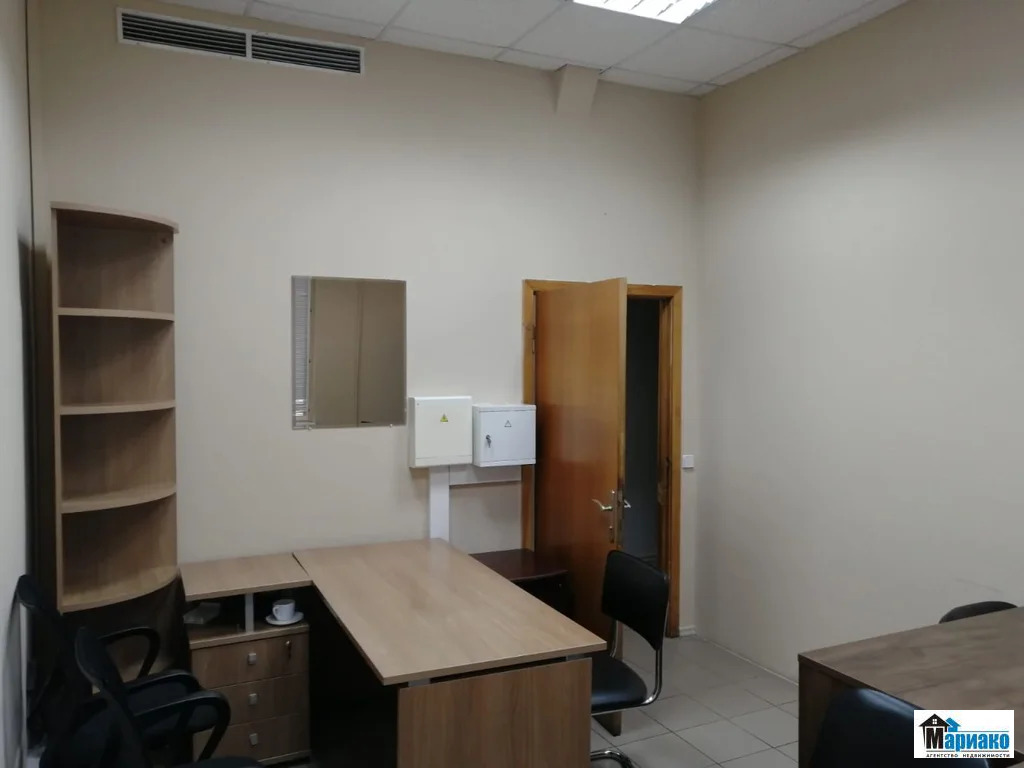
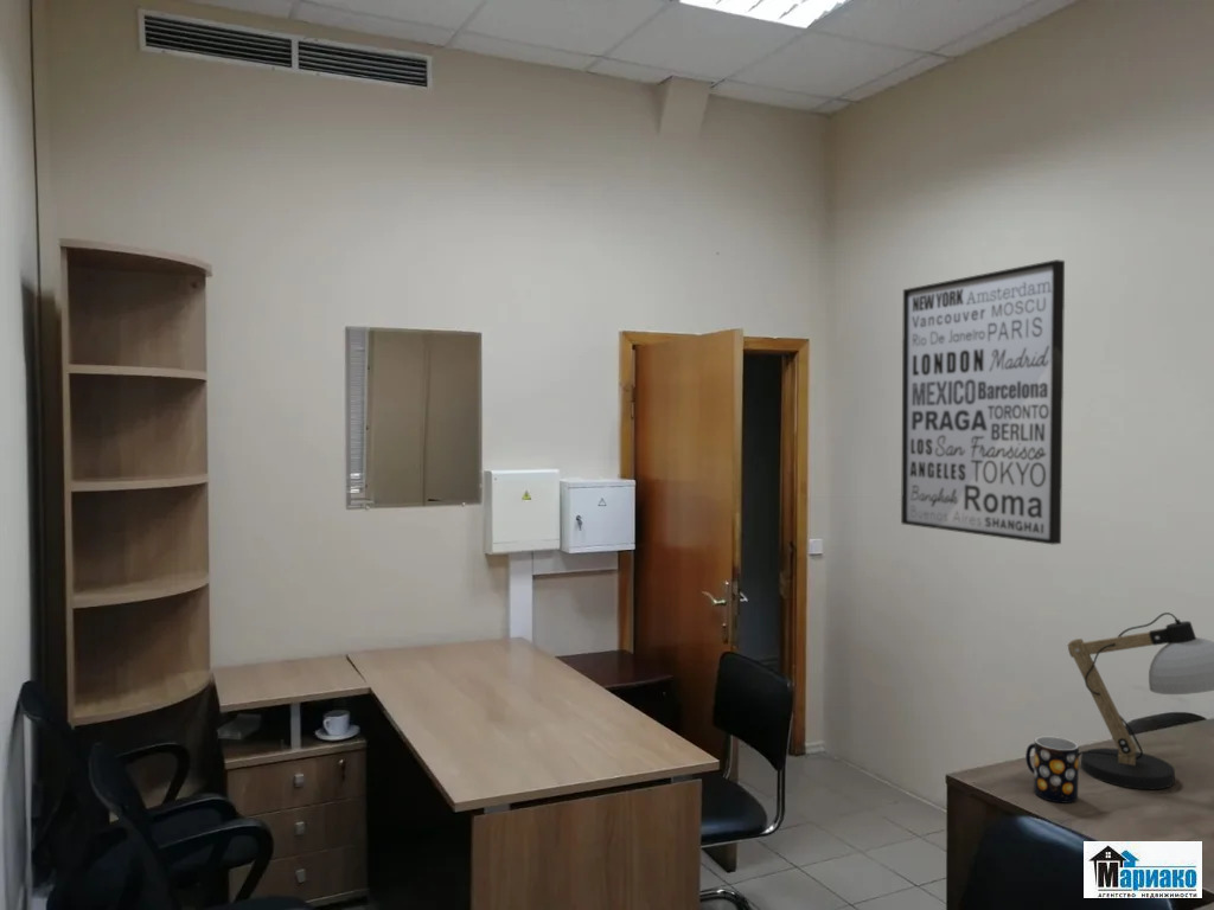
+ wall art [900,258,1066,546]
+ mug [1024,736,1080,803]
+ desk lamp [1067,611,1214,790]
